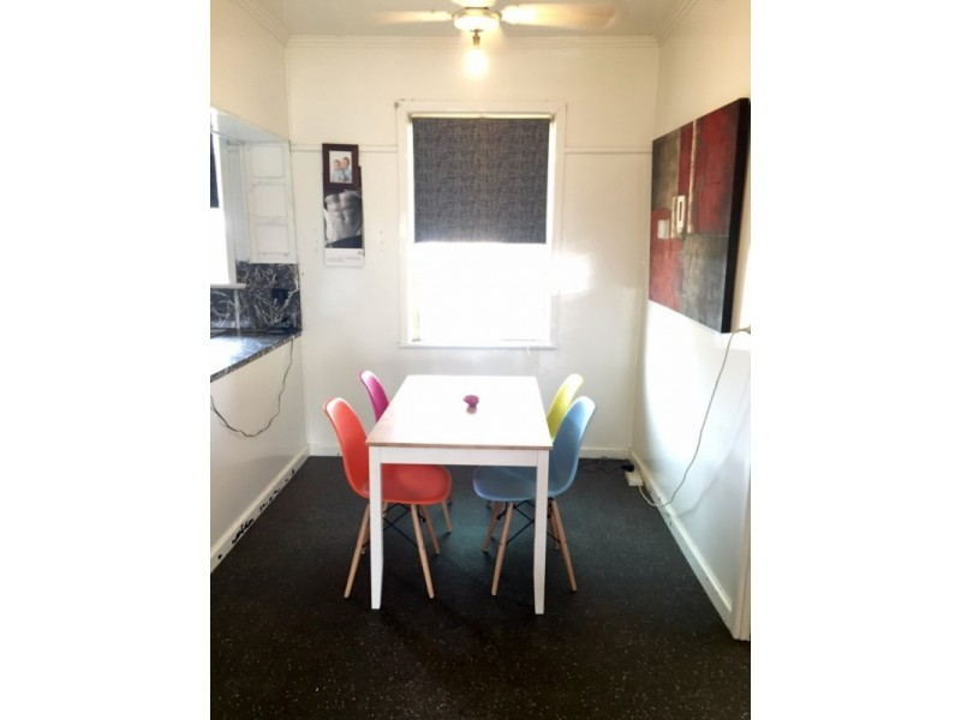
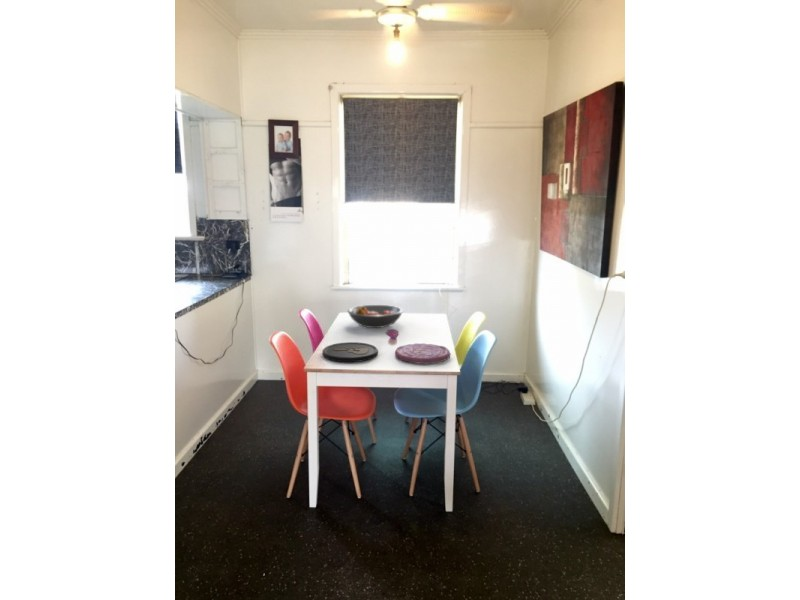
+ fruit bowl [347,304,404,329]
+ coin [322,341,379,363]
+ plate [394,343,452,365]
